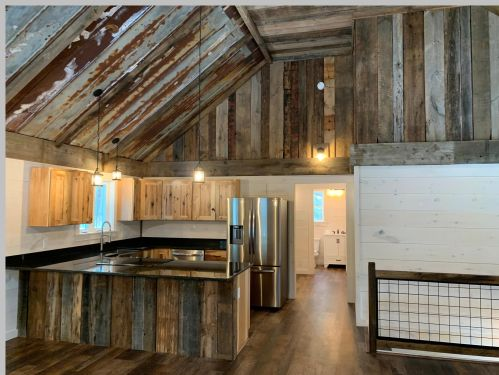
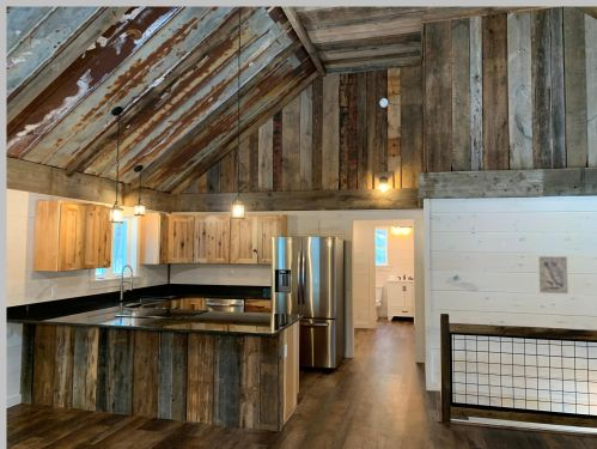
+ wall art [537,255,569,295]
